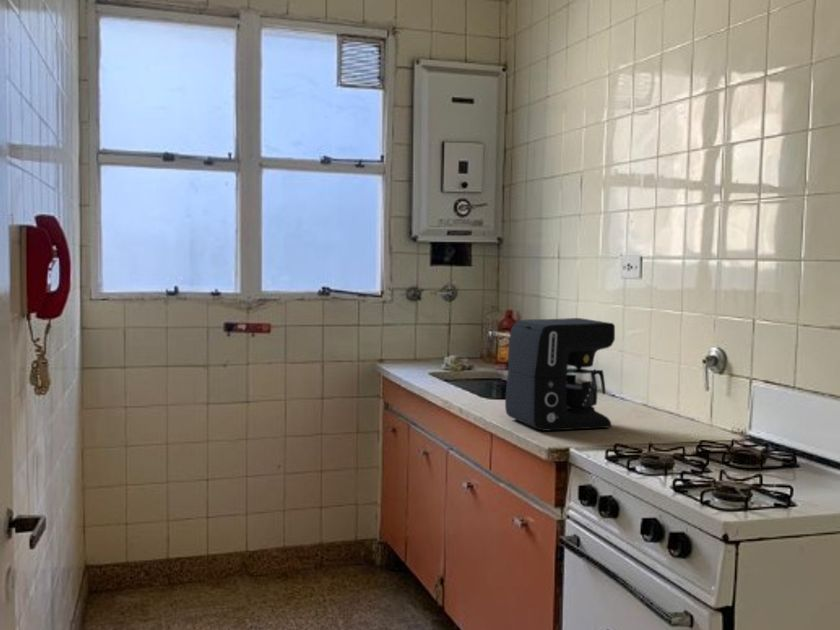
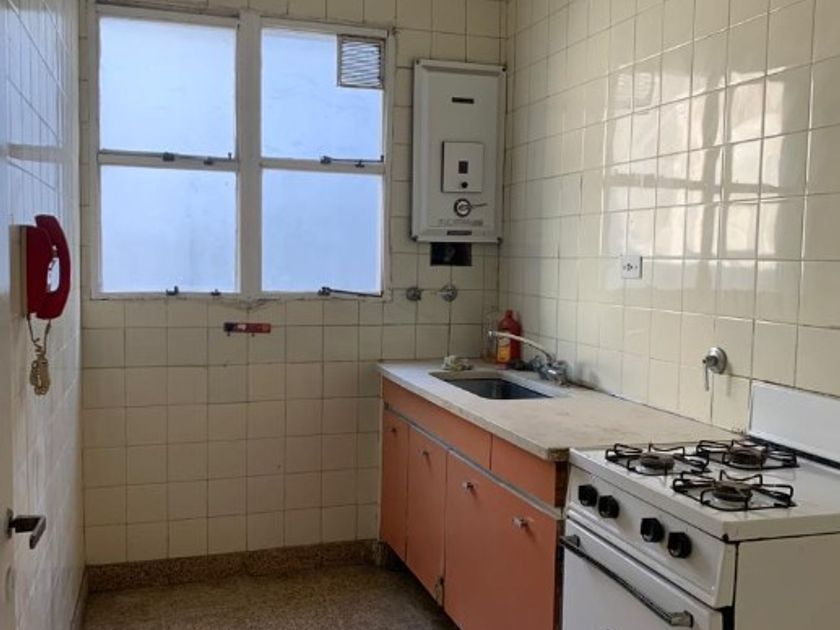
- coffee maker [504,317,616,432]
